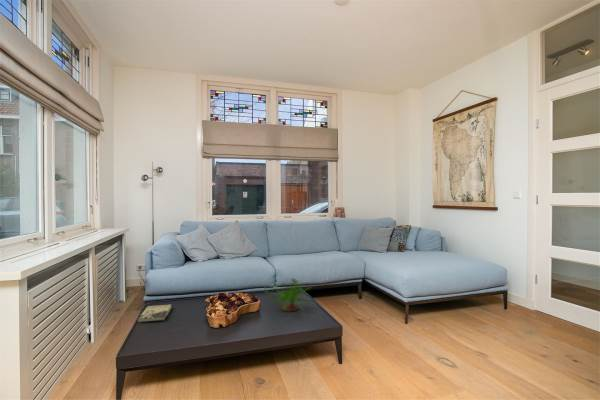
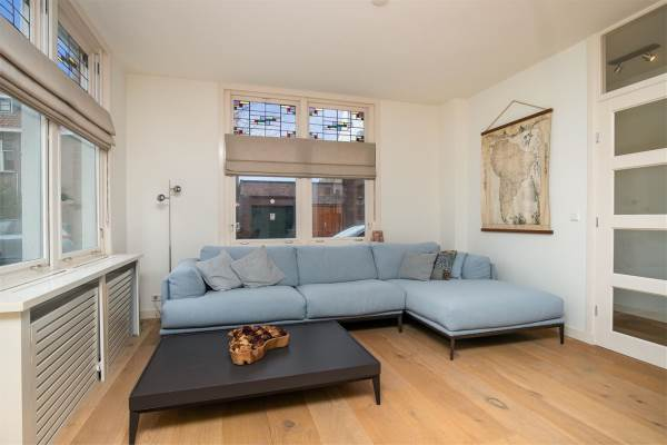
- book [136,304,172,323]
- plant [264,278,313,313]
